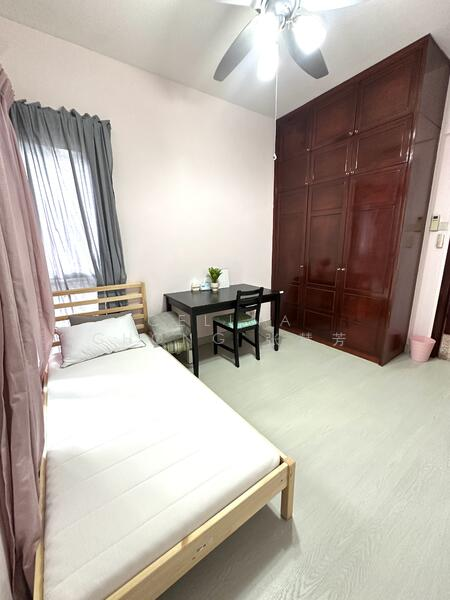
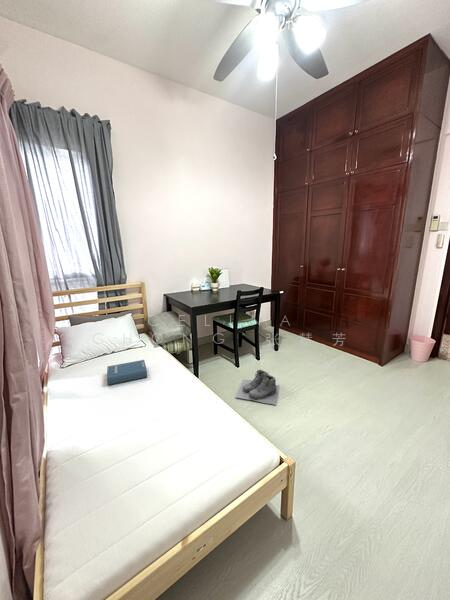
+ hardback book [106,359,148,386]
+ boots [235,368,281,406]
